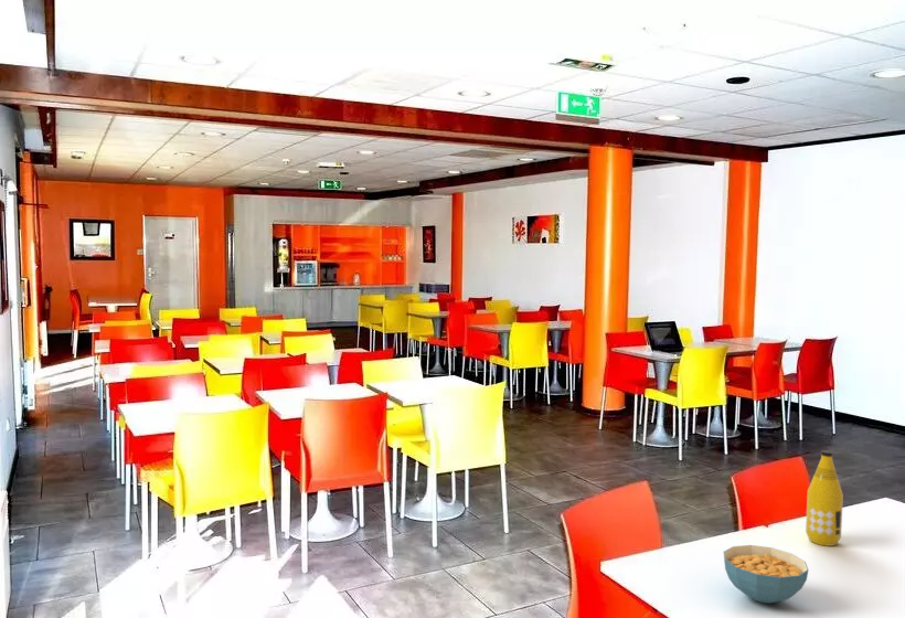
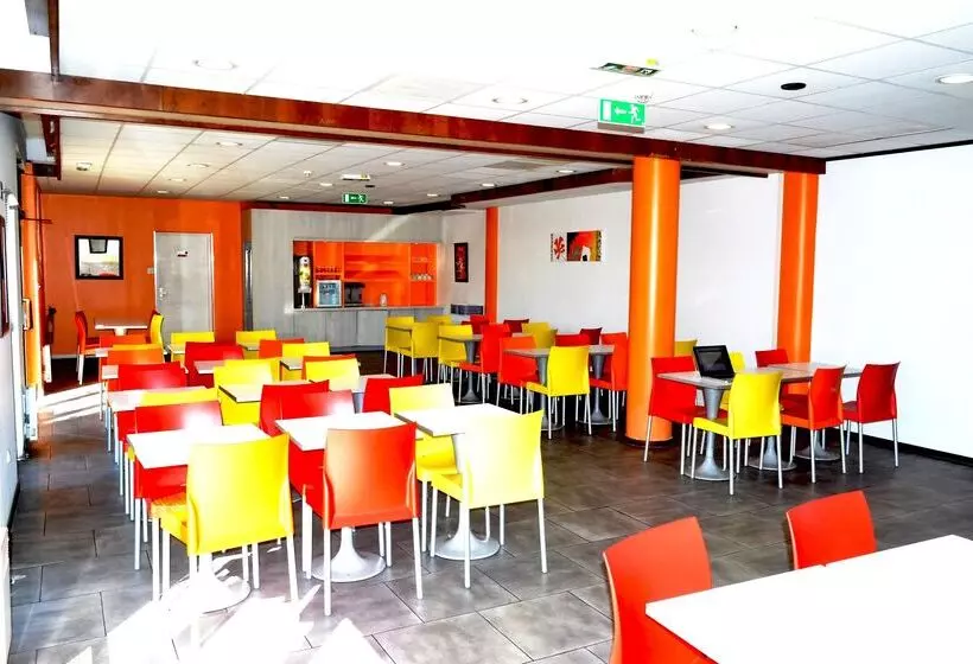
- bottle [805,449,844,547]
- cereal bowl [723,544,810,605]
